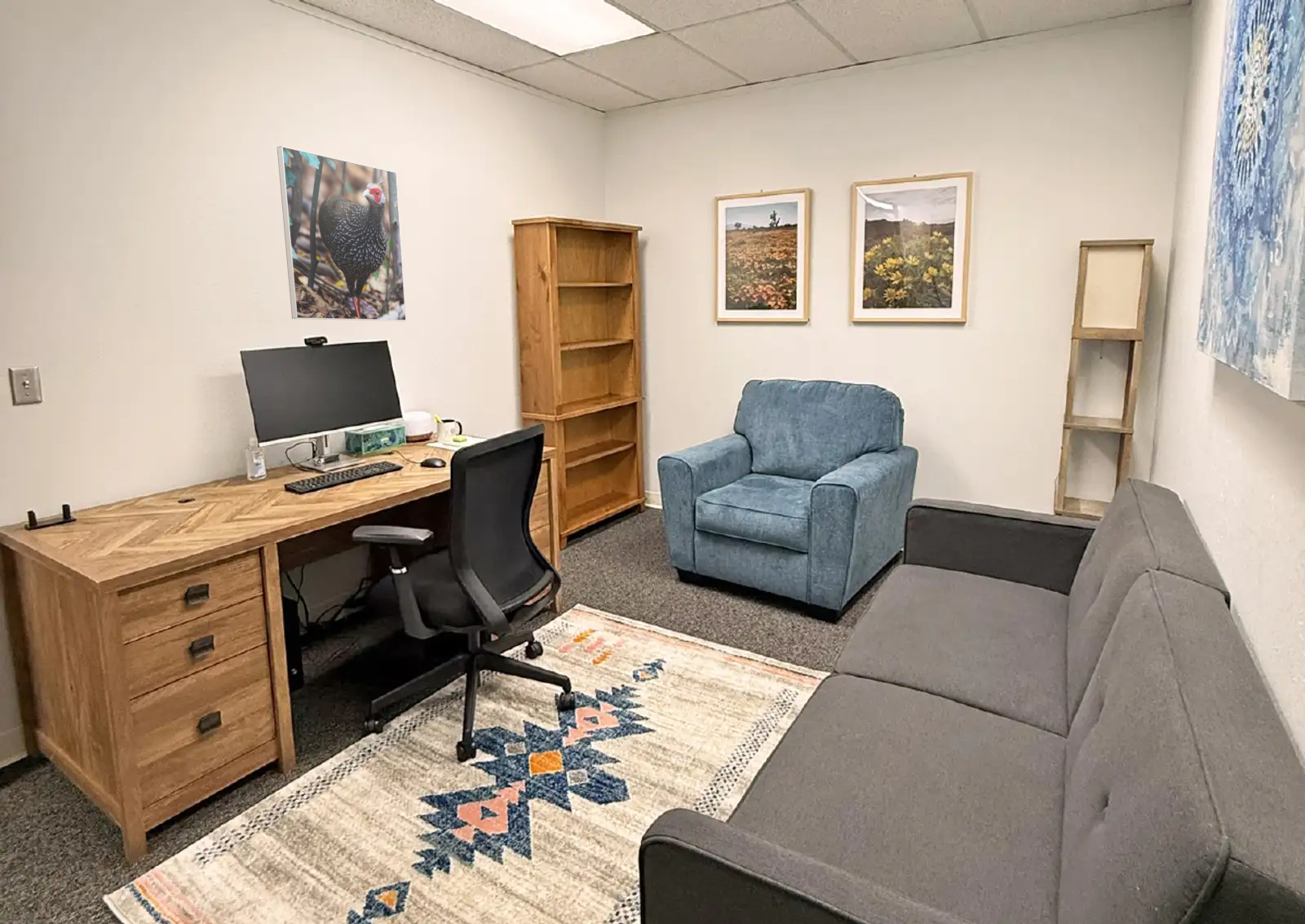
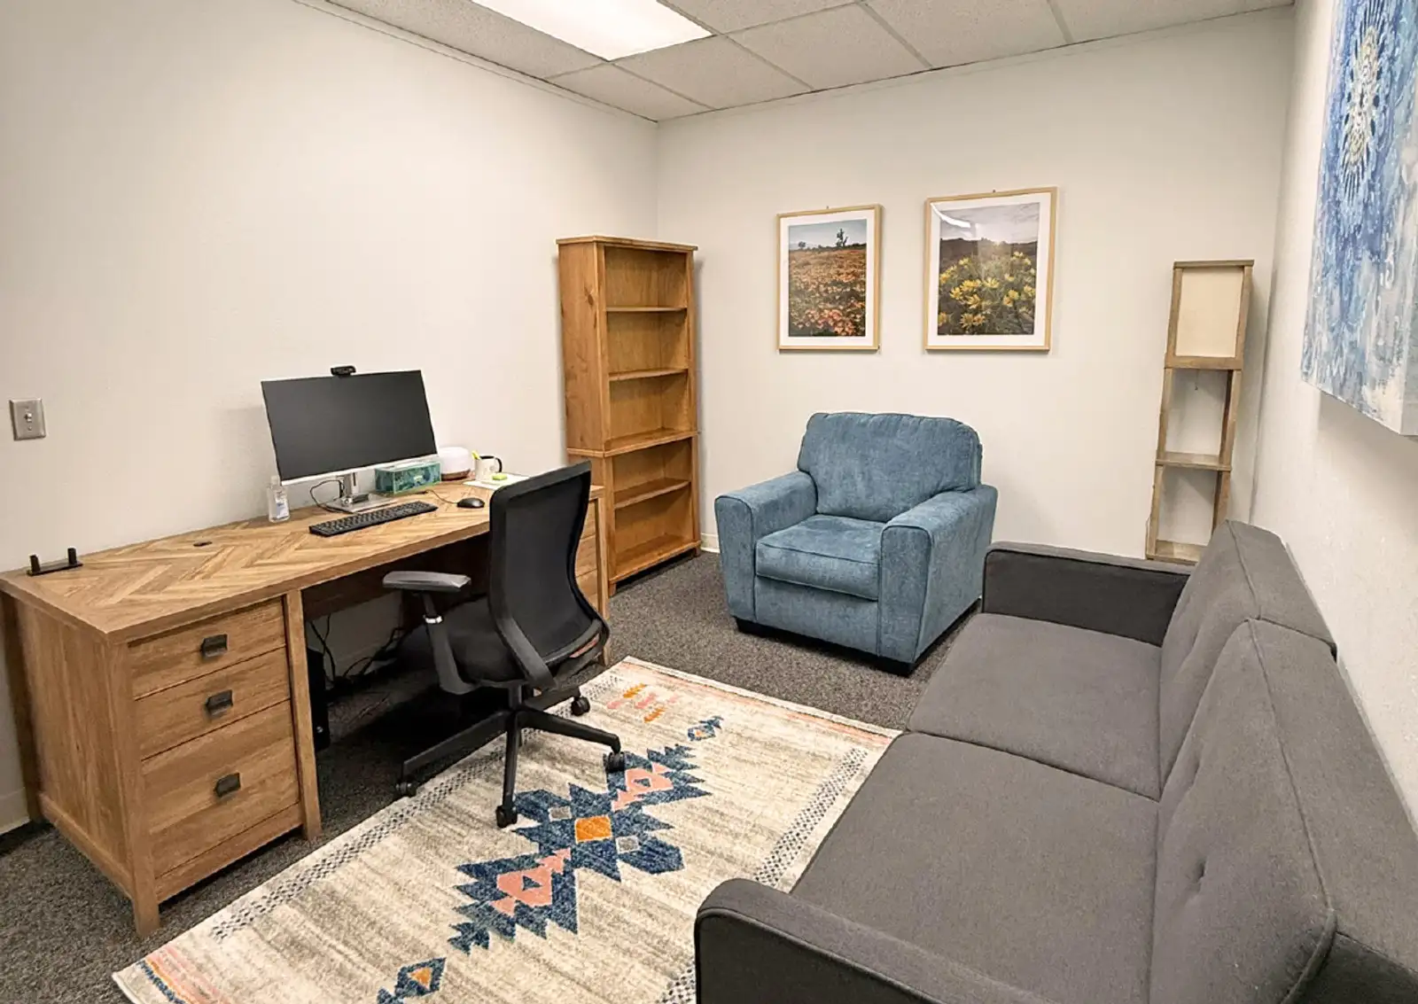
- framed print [276,145,407,322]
